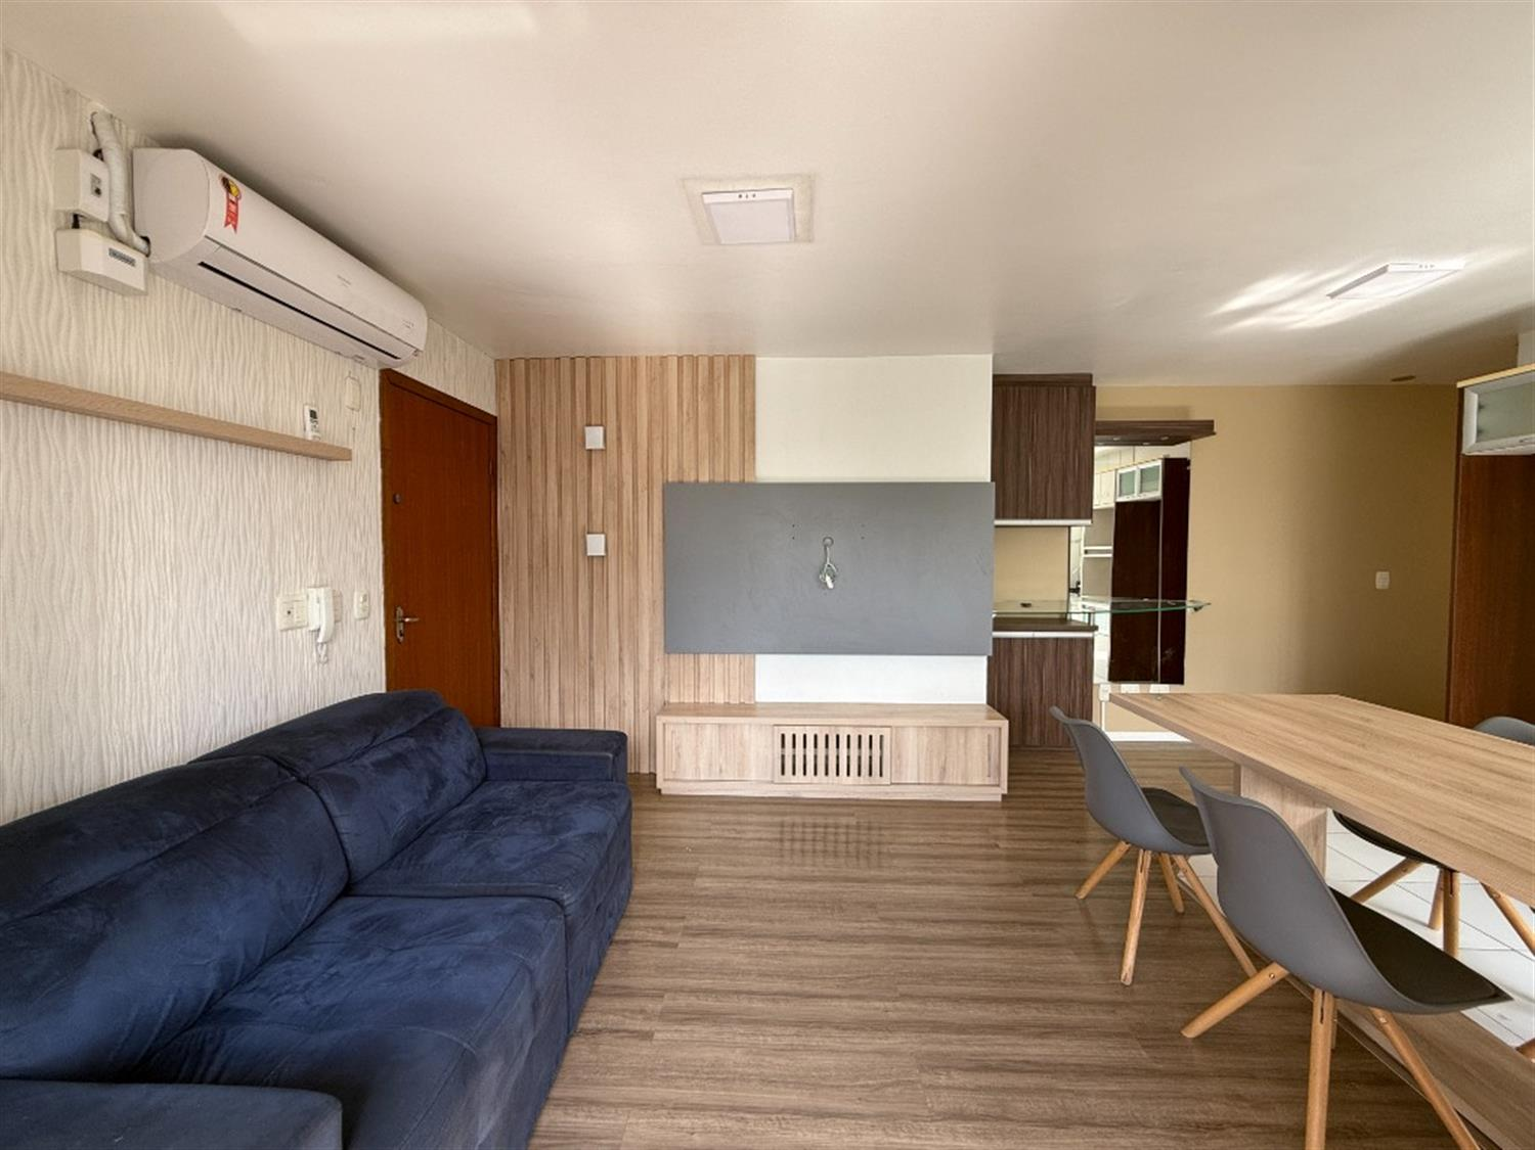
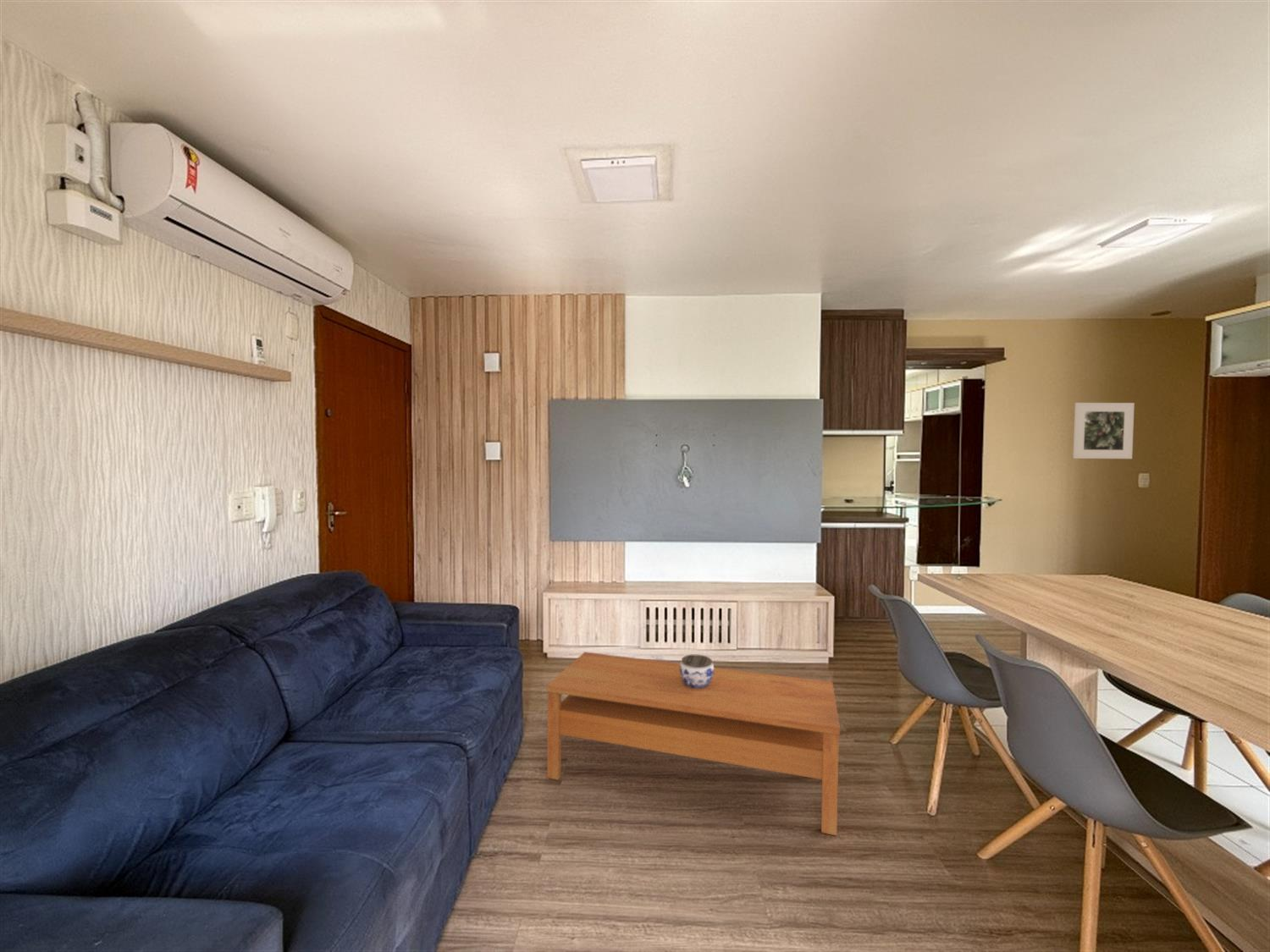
+ jar [680,654,715,688]
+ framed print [1073,402,1135,459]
+ coffee table [546,651,841,836]
